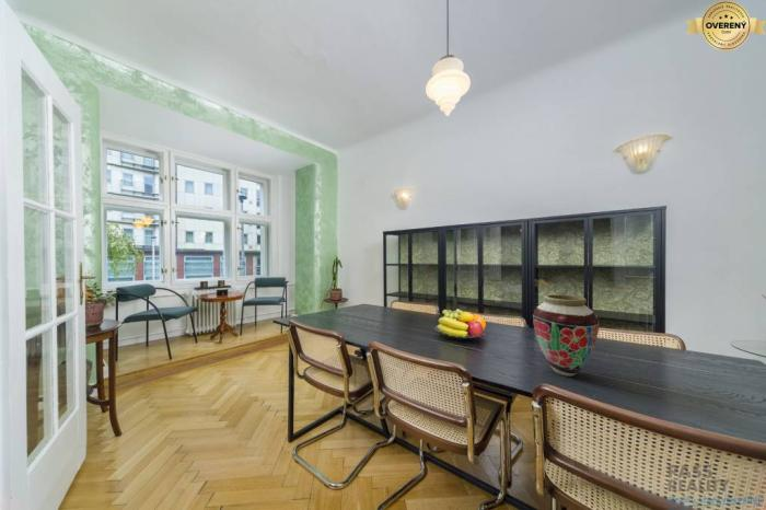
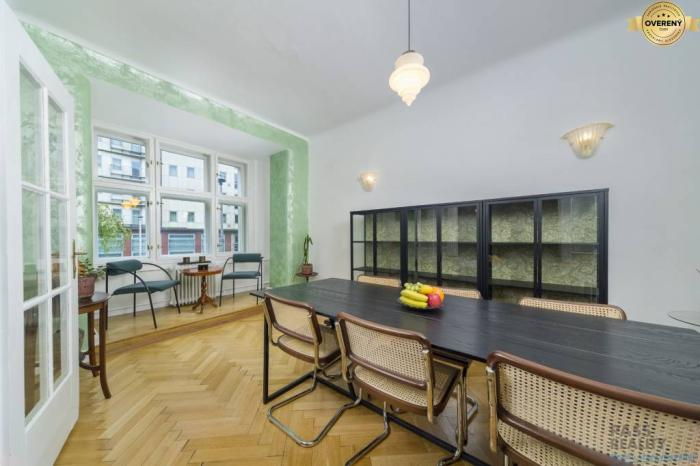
- vase [532,293,600,378]
